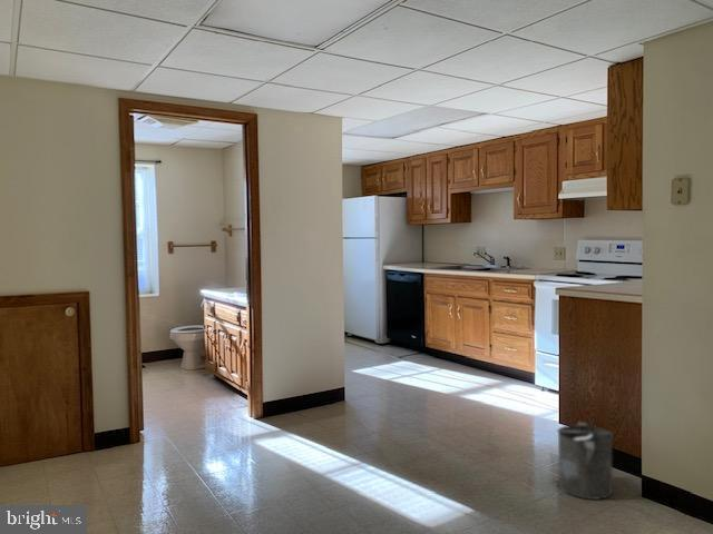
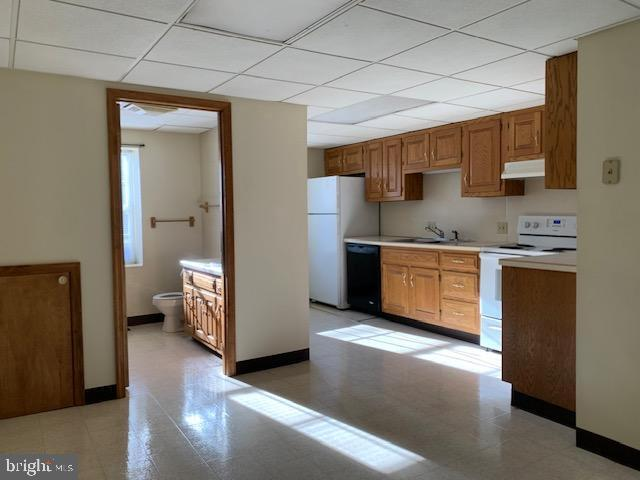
- bucket [553,416,614,501]
